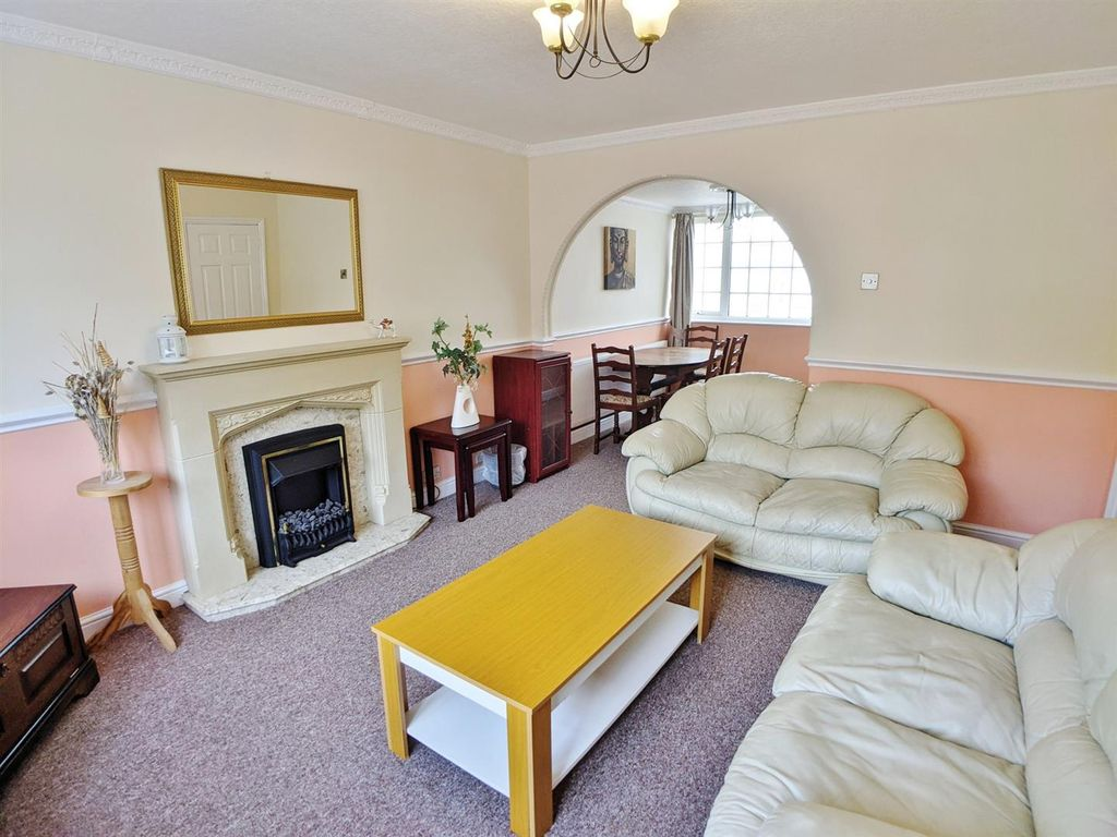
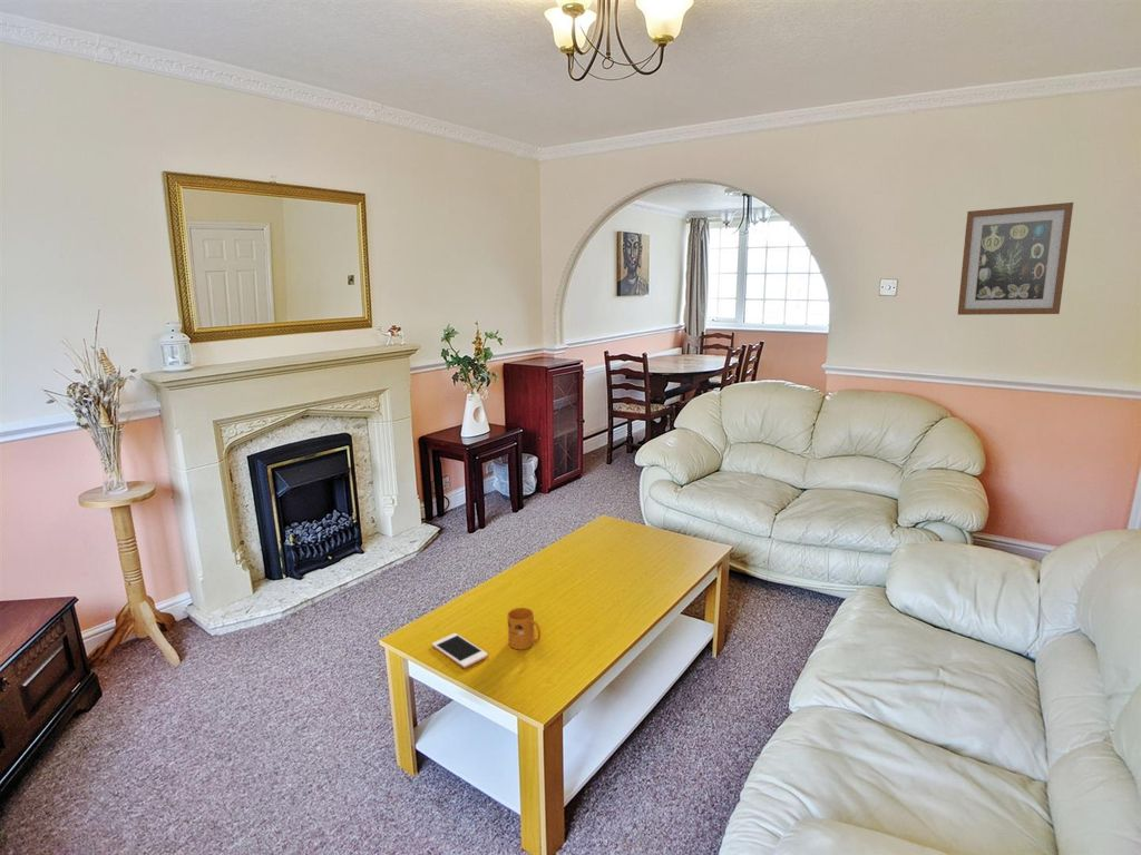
+ mug [507,607,542,650]
+ cell phone [431,632,489,669]
+ wall art [956,202,1074,316]
